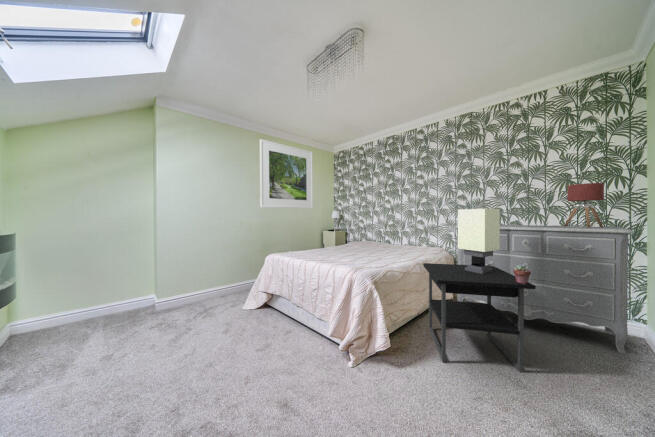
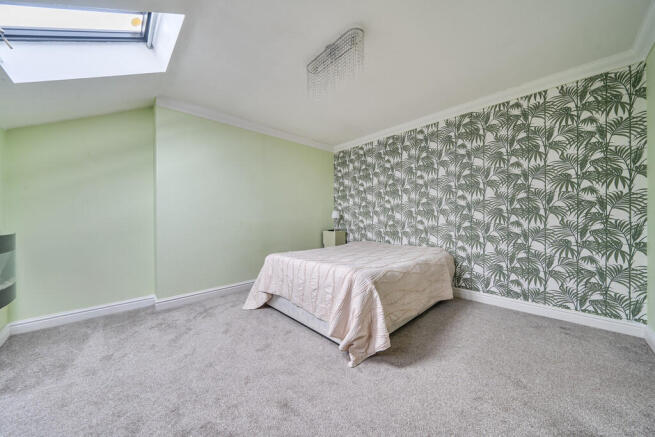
- potted succulent [513,265,531,284]
- table lamp [539,182,605,228]
- table lamp [457,208,501,274]
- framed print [259,138,314,209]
- nightstand [422,262,536,374]
- dresser [453,224,636,355]
